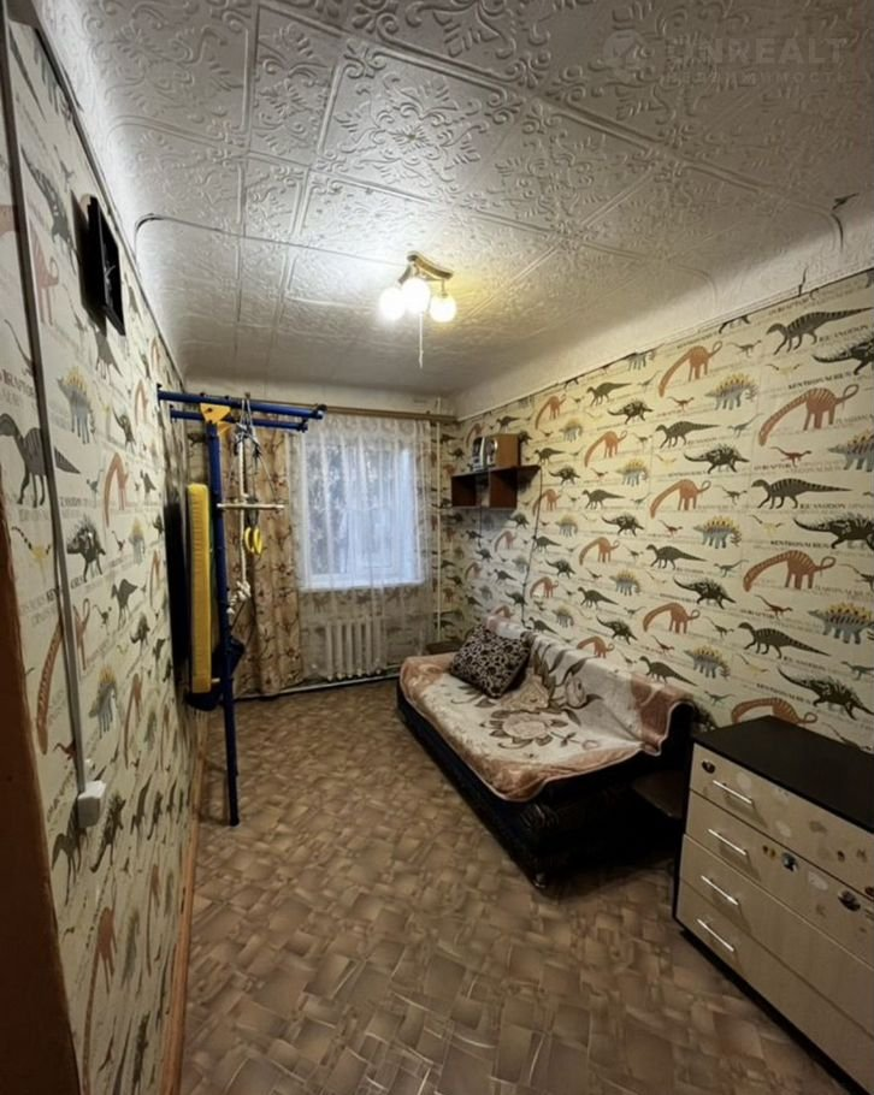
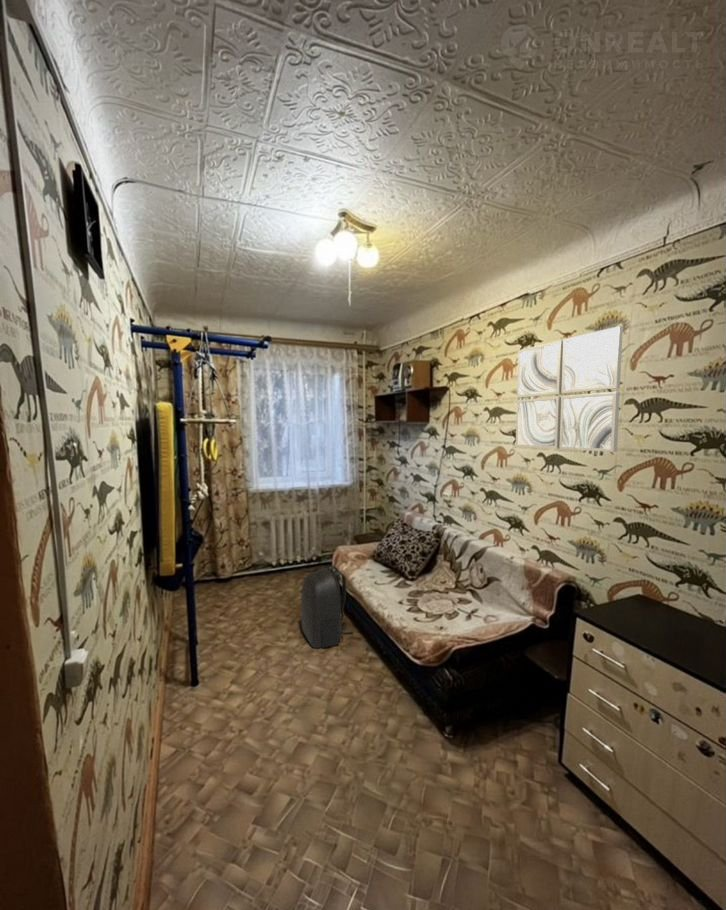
+ backpack [300,565,354,649]
+ wall art [515,325,624,453]
